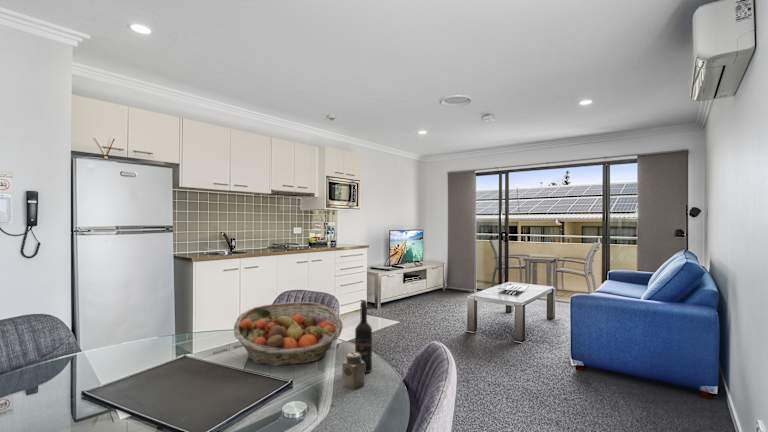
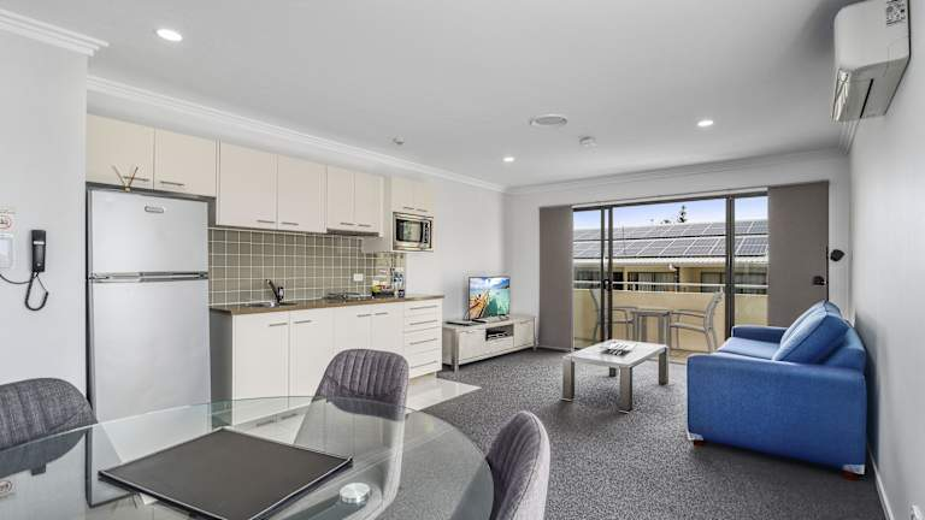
- fruit basket [233,301,344,367]
- salt shaker [341,352,366,391]
- wine bottle [354,299,373,374]
